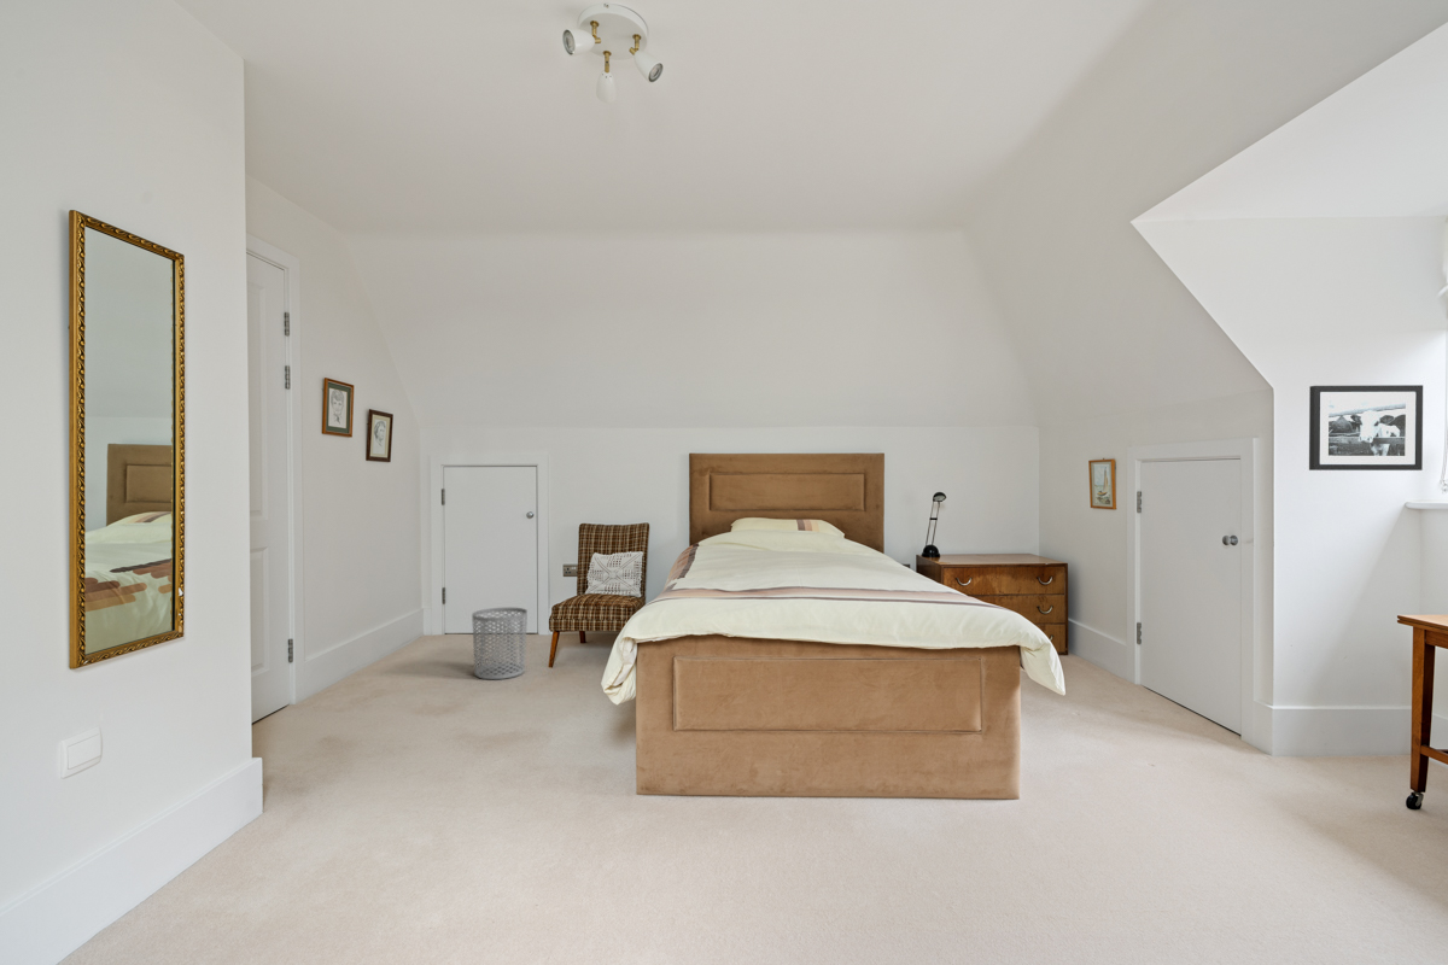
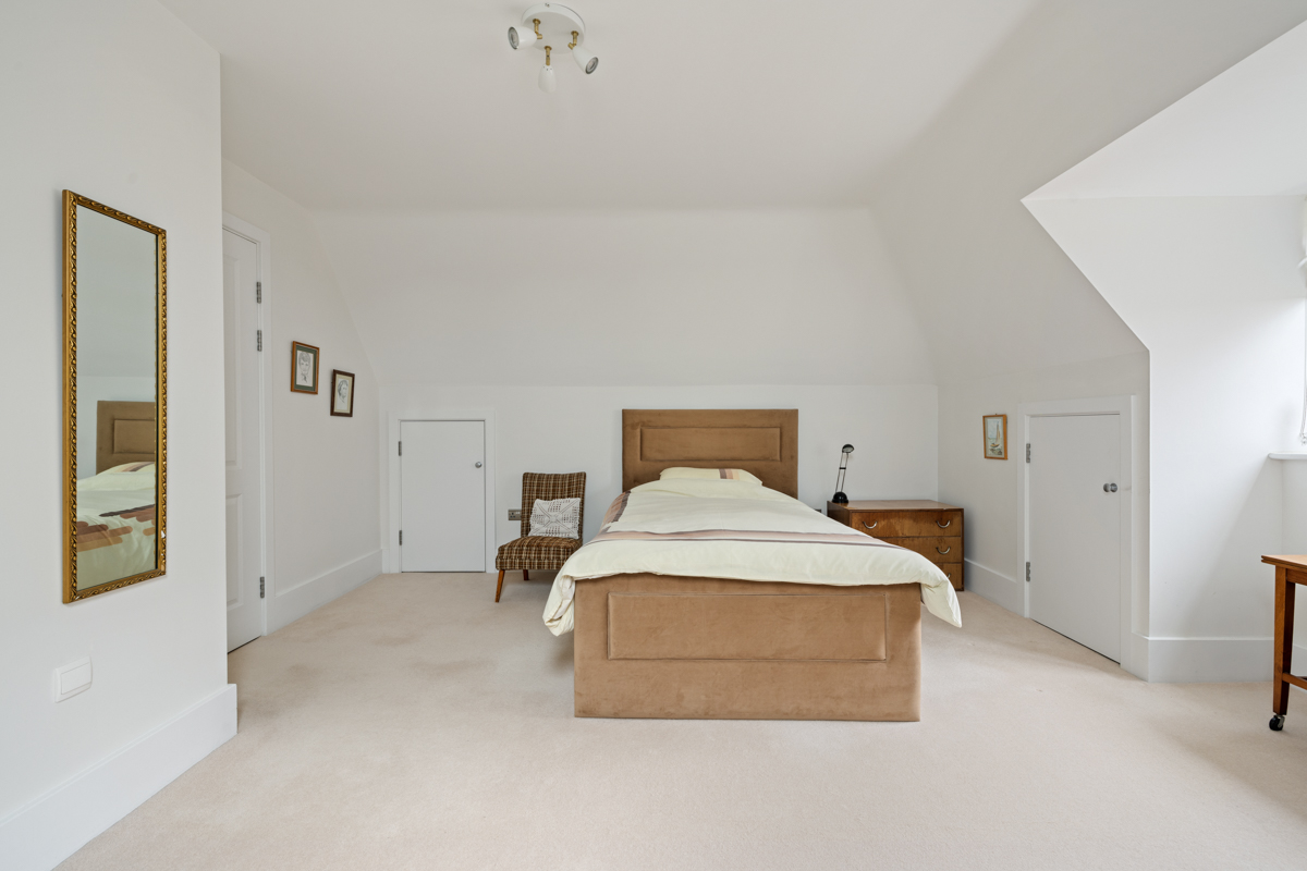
- picture frame [1308,384,1424,472]
- waste bin [471,607,529,680]
